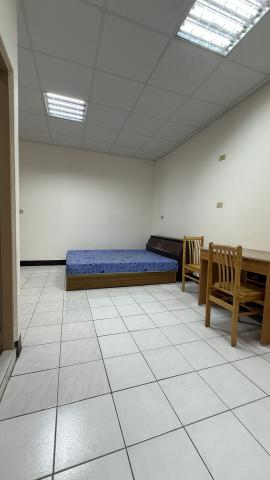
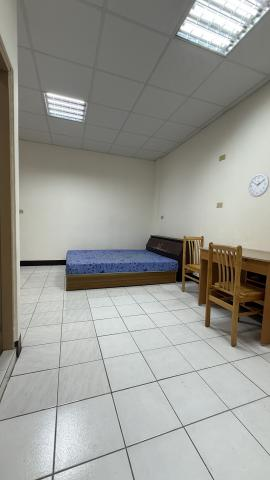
+ wall clock [247,172,270,198]
